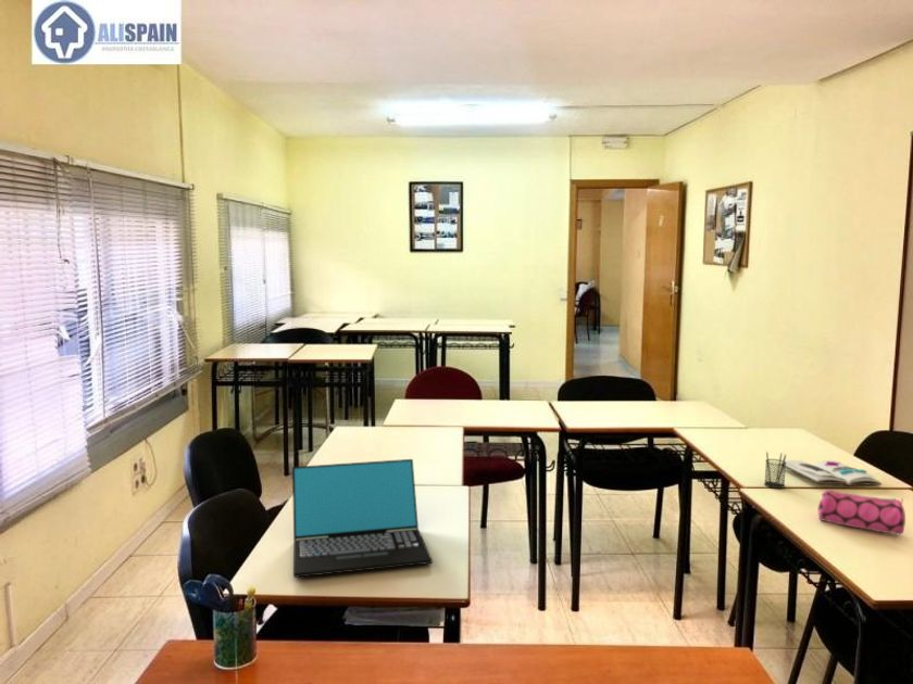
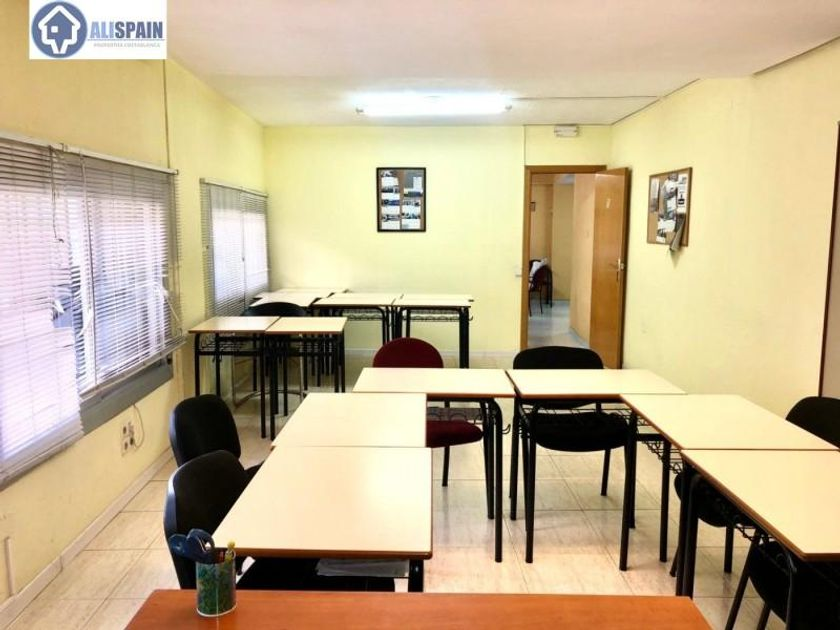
- pencil holder [763,449,787,490]
- pencil case [817,489,906,536]
- book [780,459,883,487]
- laptop [291,458,434,579]
